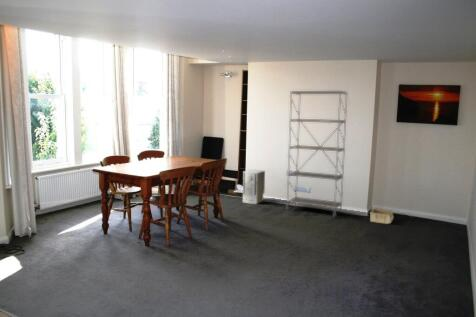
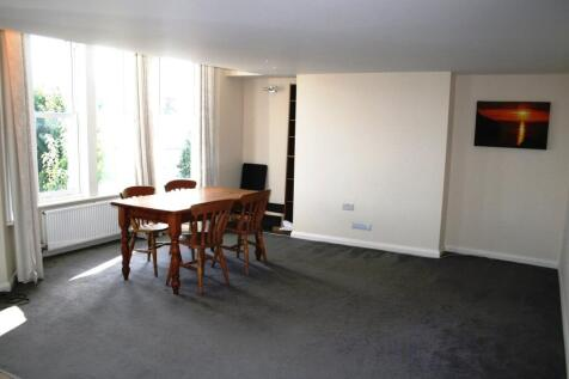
- shelving unit [286,90,348,218]
- air purifier [242,169,266,205]
- storage bin [369,207,394,225]
